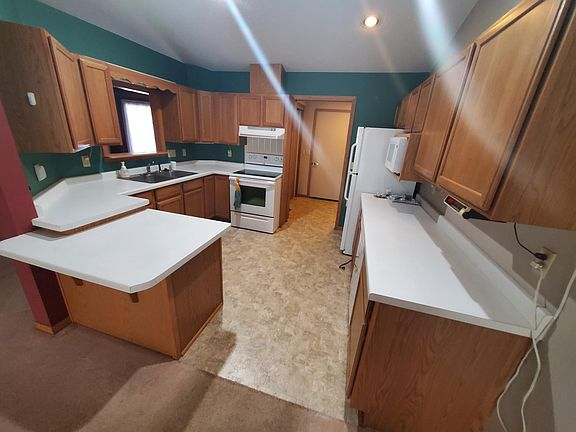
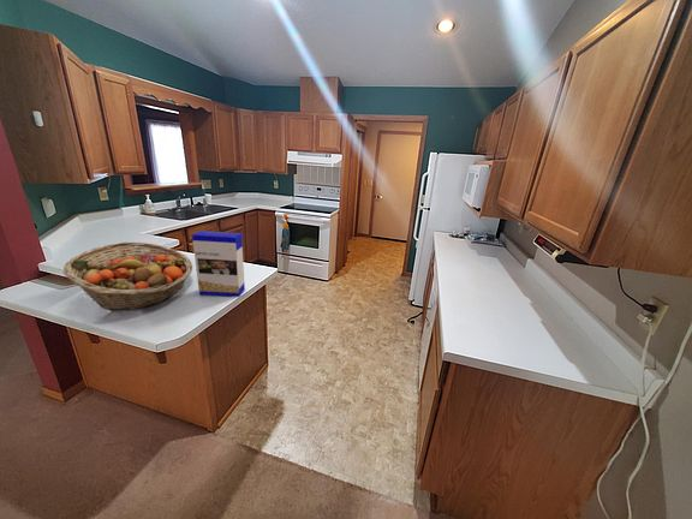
+ fruit basket [62,241,193,312]
+ cereal box [191,229,246,298]
